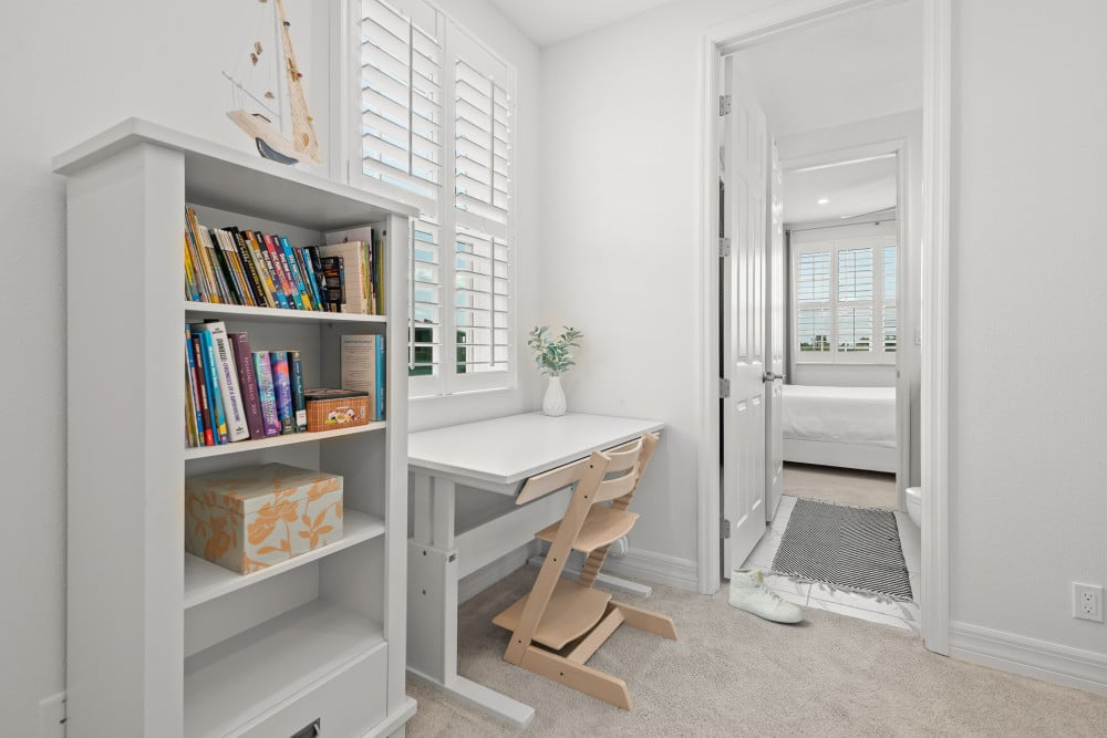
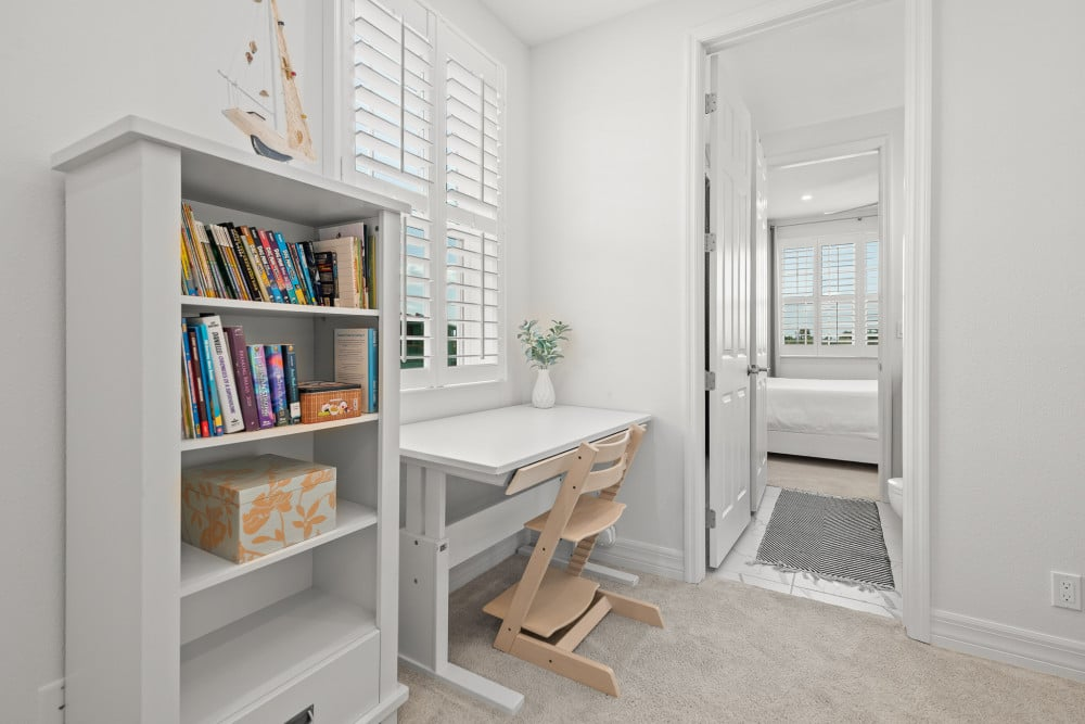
- sneaker [727,567,805,624]
